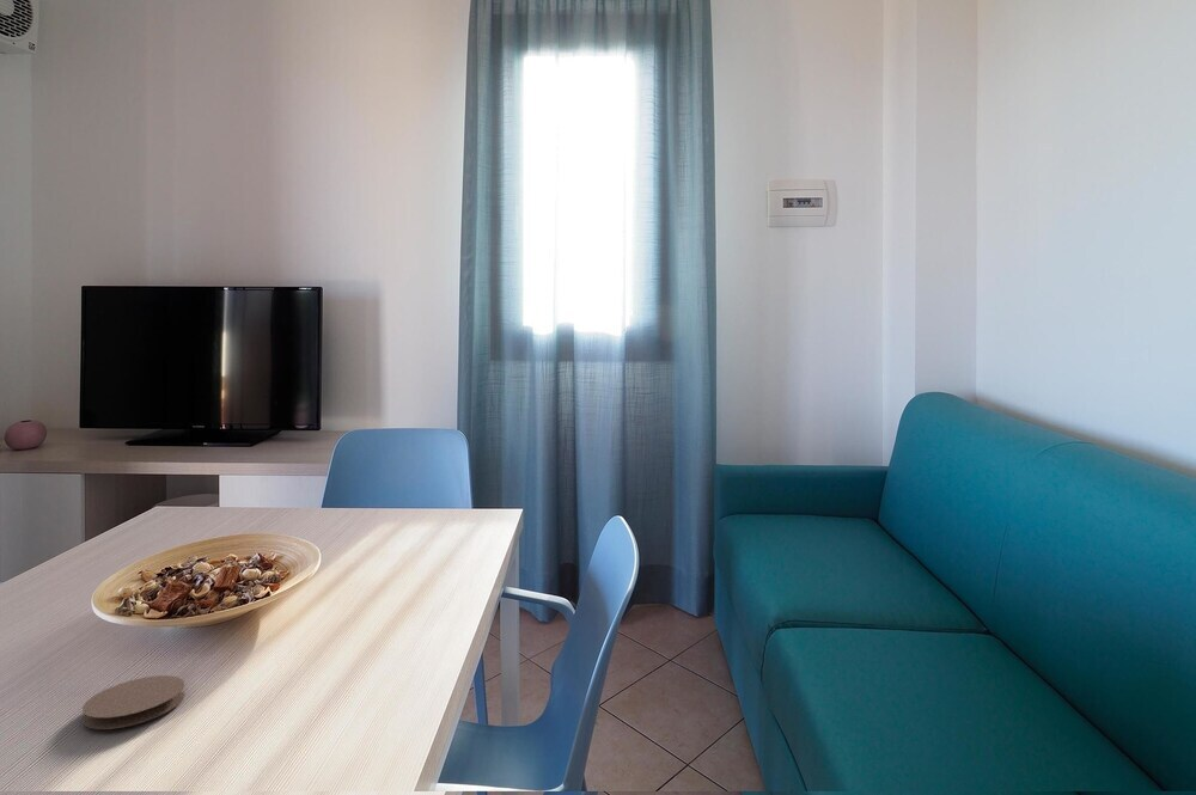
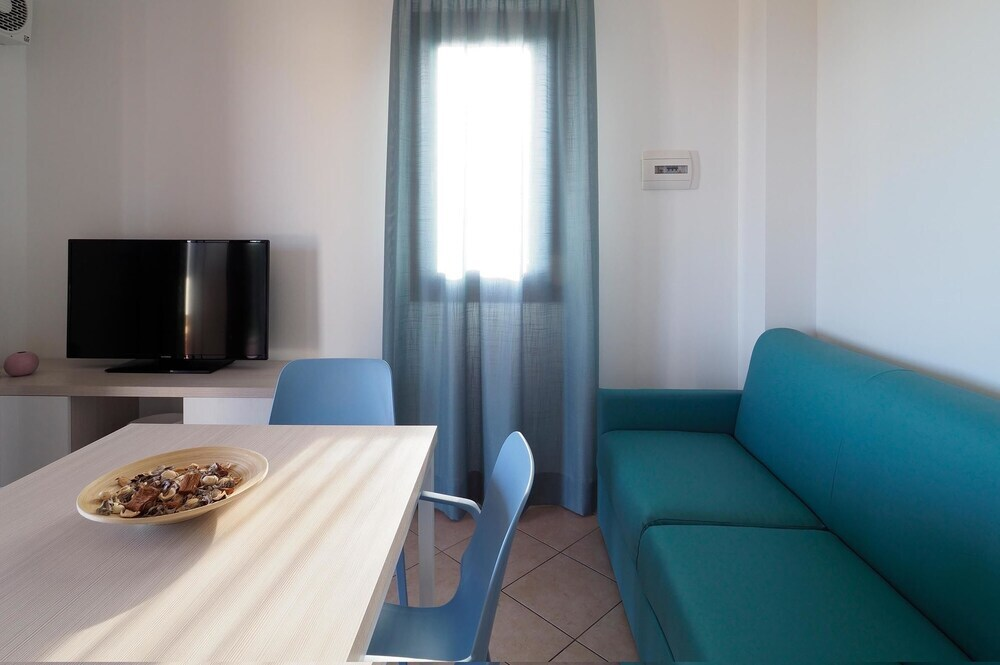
- coaster [81,674,187,730]
